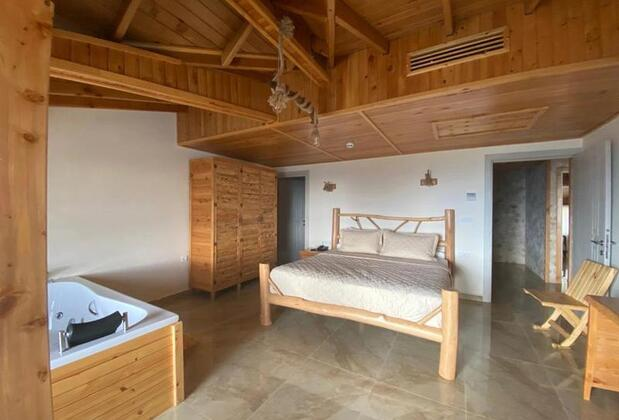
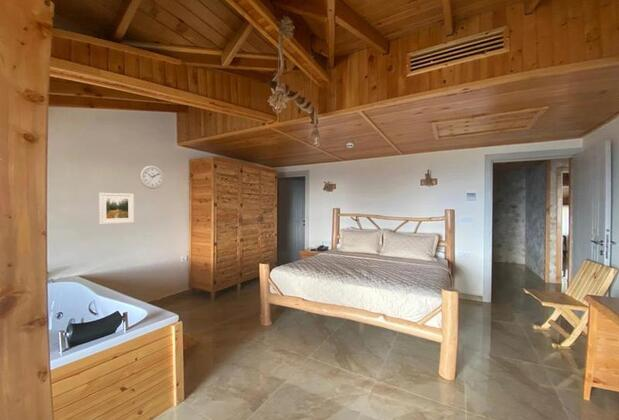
+ wall clock [139,165,165,190]
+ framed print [98,192,135,225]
